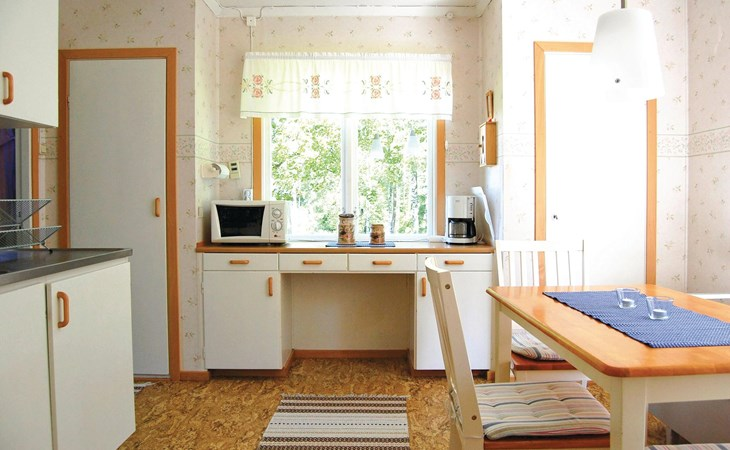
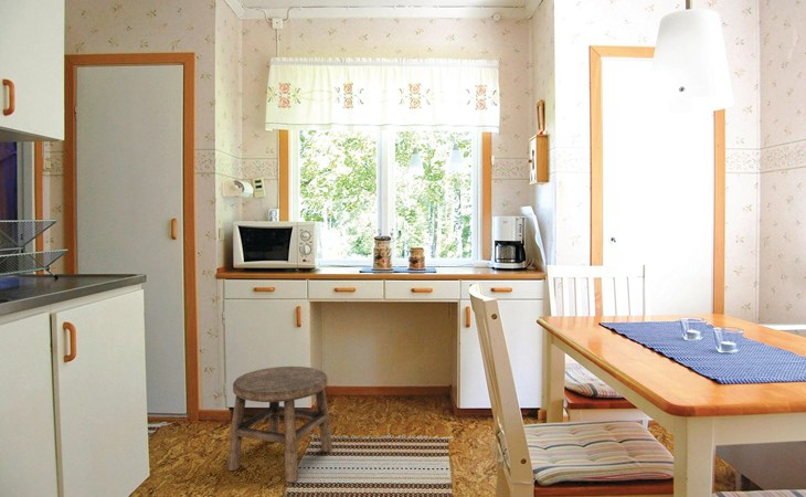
+ stool [226,366,333,483]
